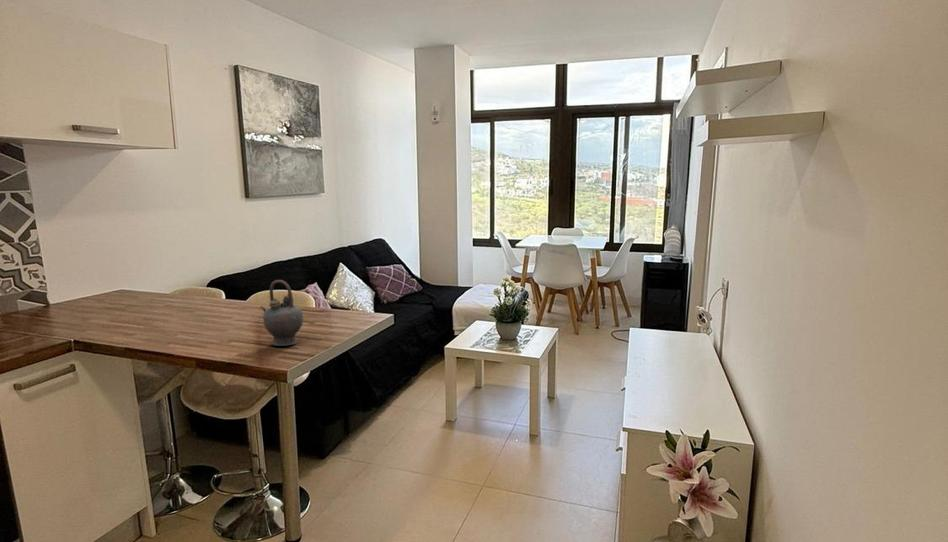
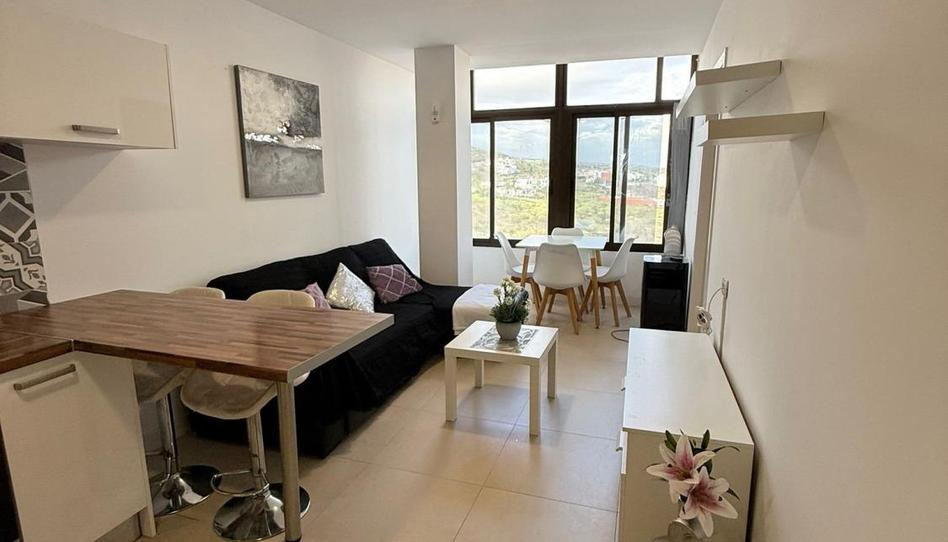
- teapot [259,279,304,347]
